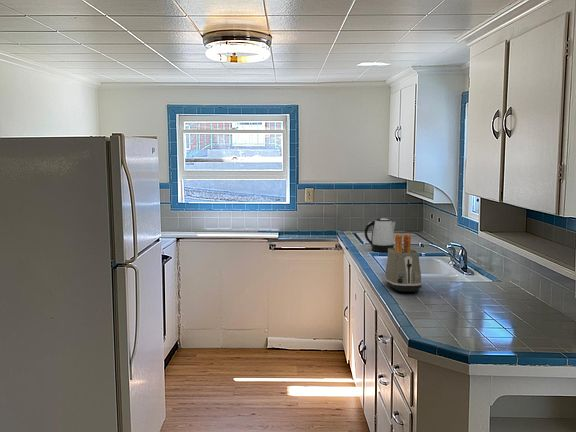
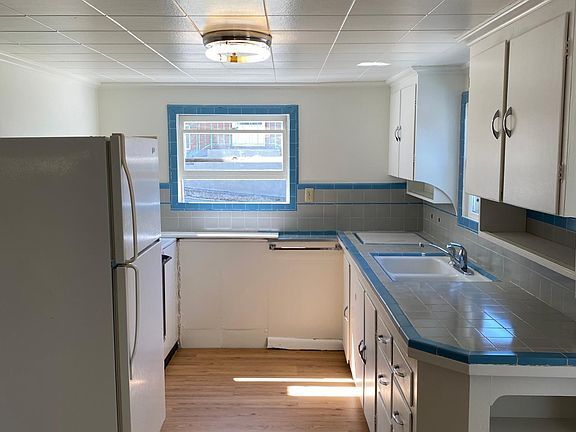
- toaster [384,233,423,294]
- kettle [363,217,396,253]
